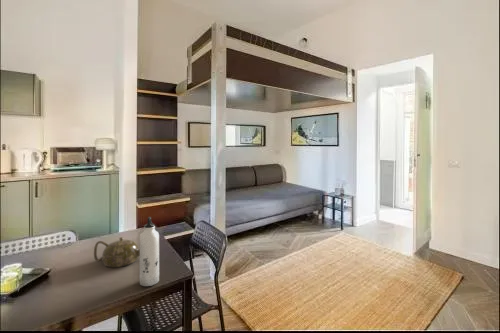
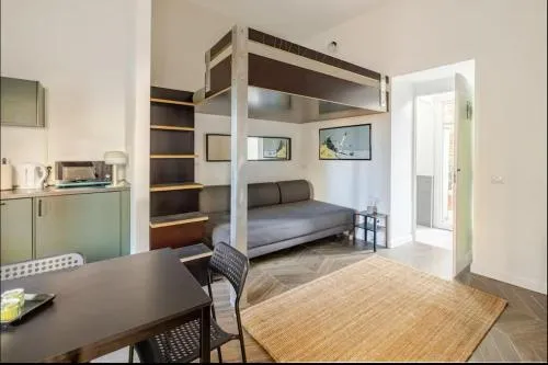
- teapot [93,236,140,268]
- water bottle [139,216,160,287]
